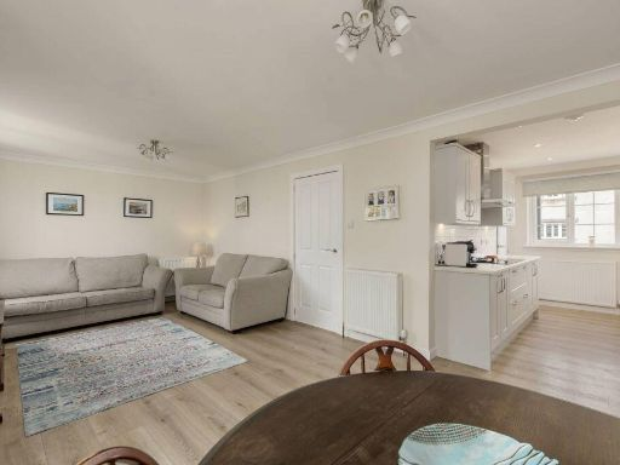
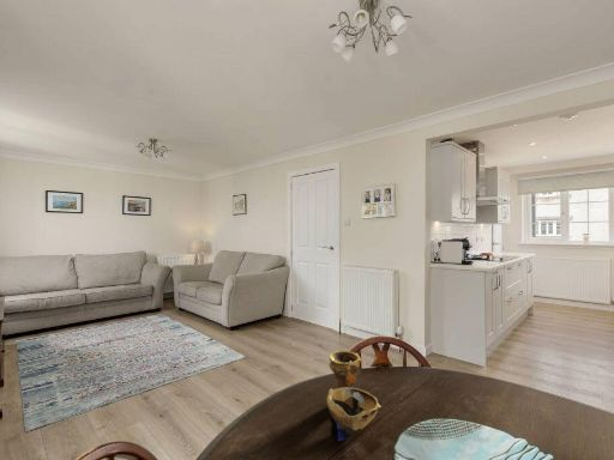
+ decorative bowl [326,350,381,442]
